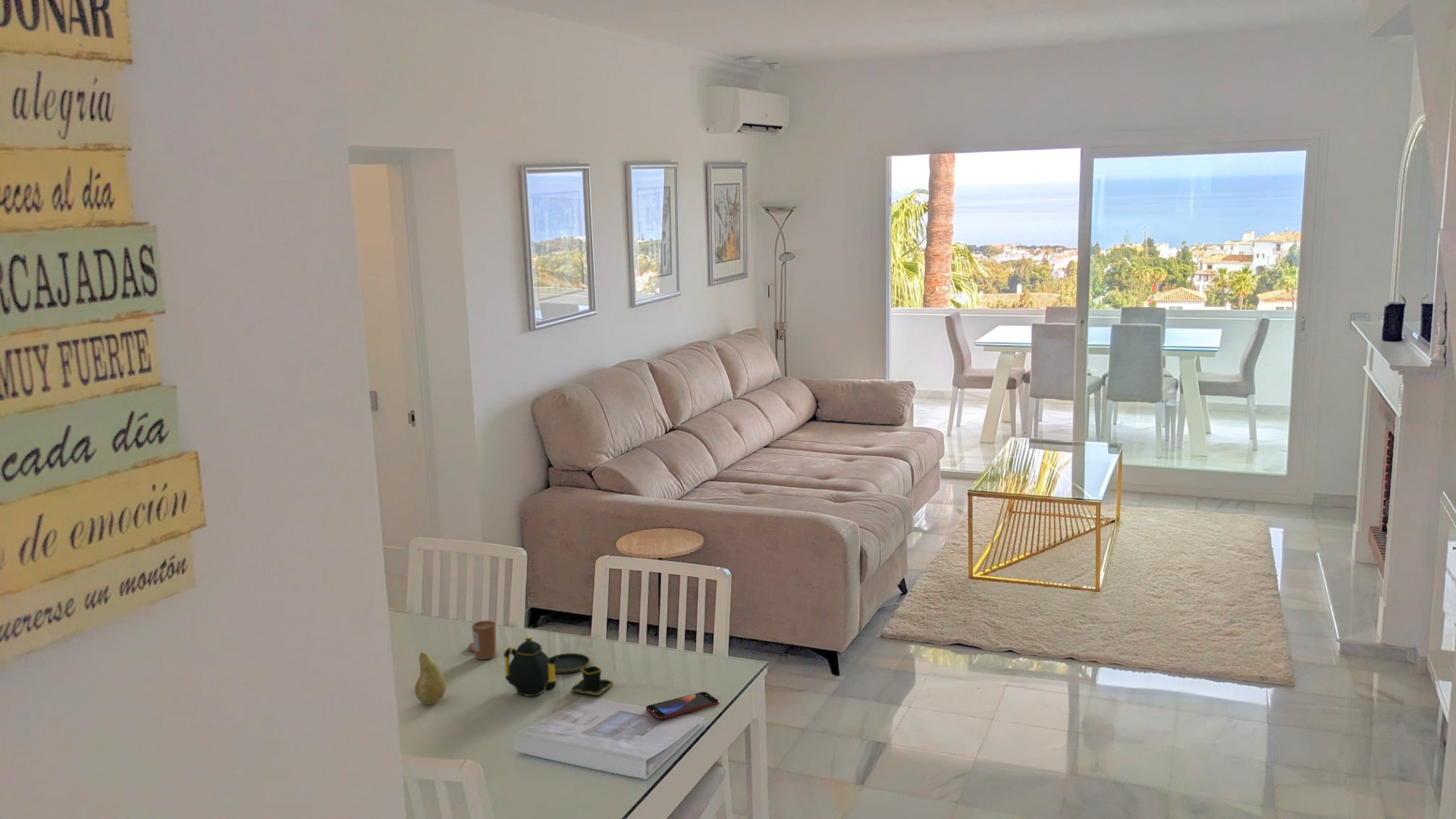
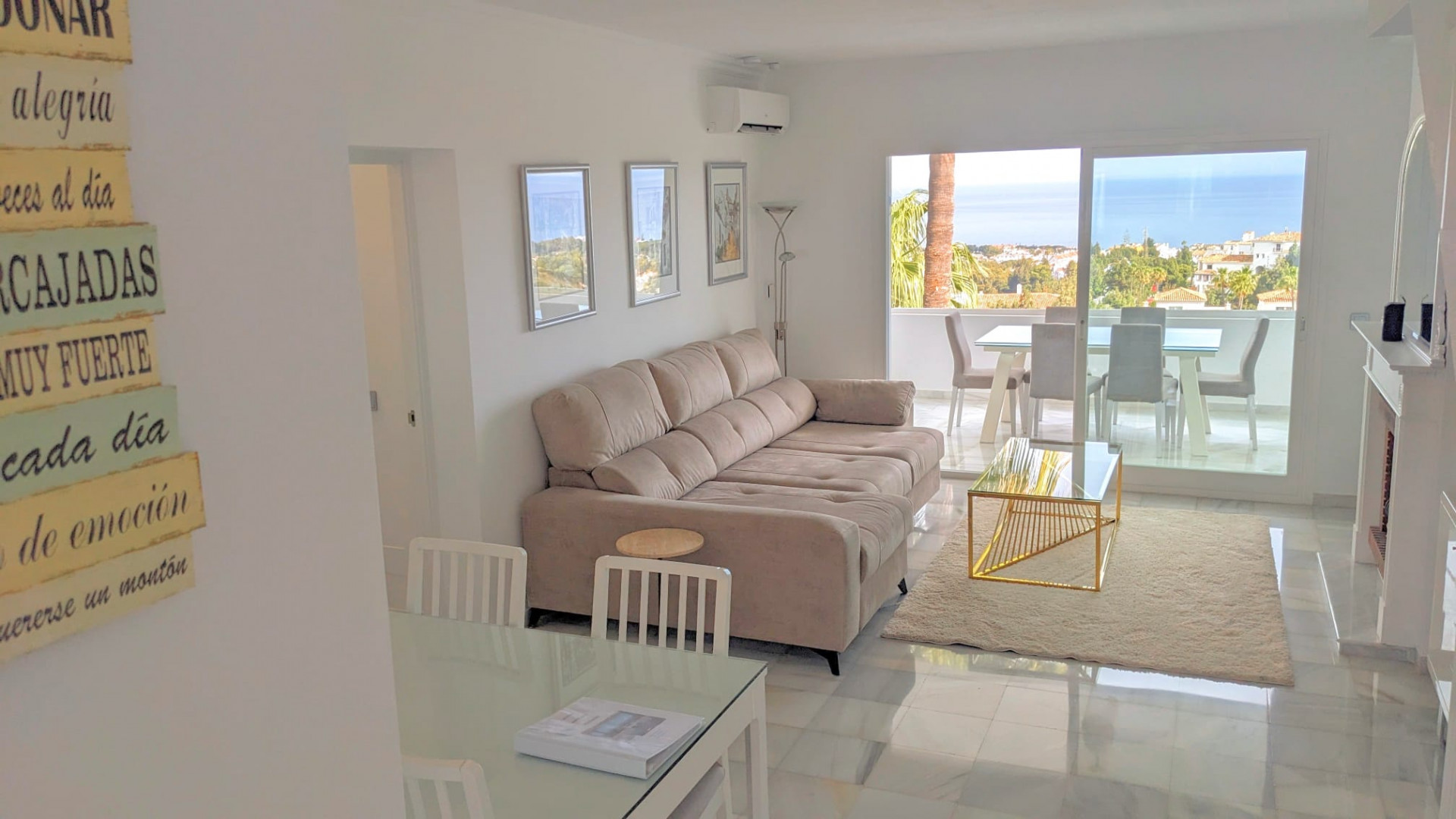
- candle [467,620,497,661]
- fruit [414,651,447,705]
- smartphone [645,691,720,720]
- teapot [503,635,614,697]
